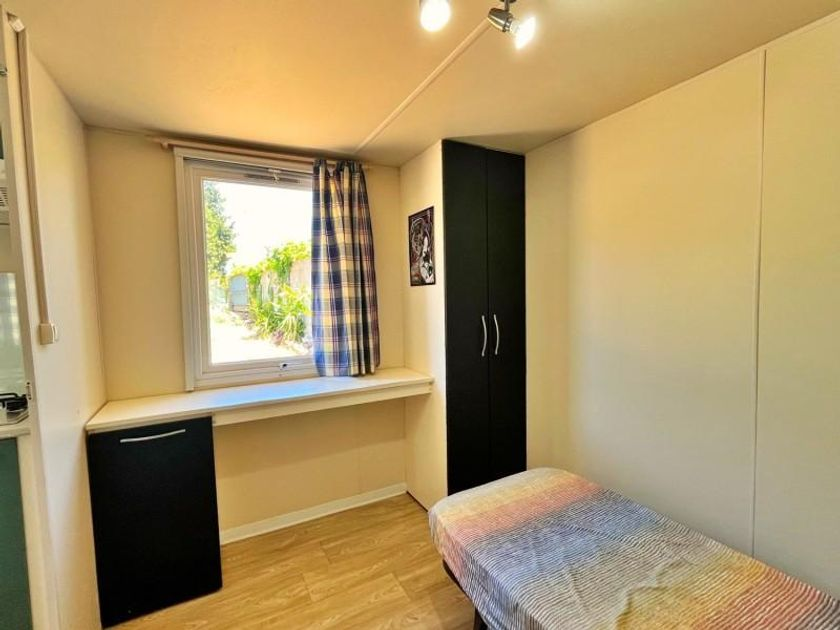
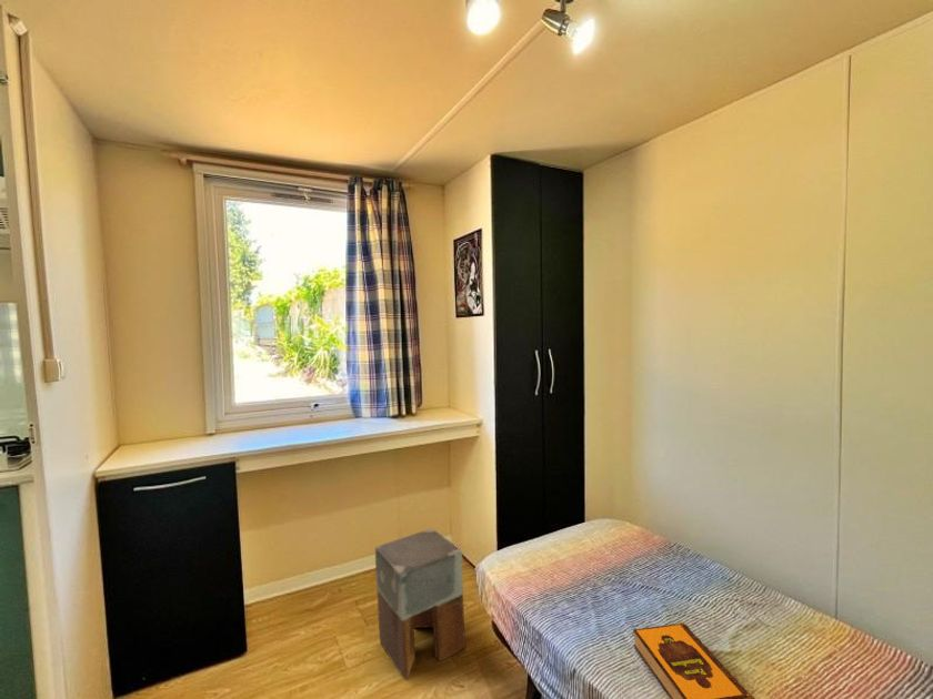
+ hardback book [632,621,756,699]
+ stool [374,527,466,681]
